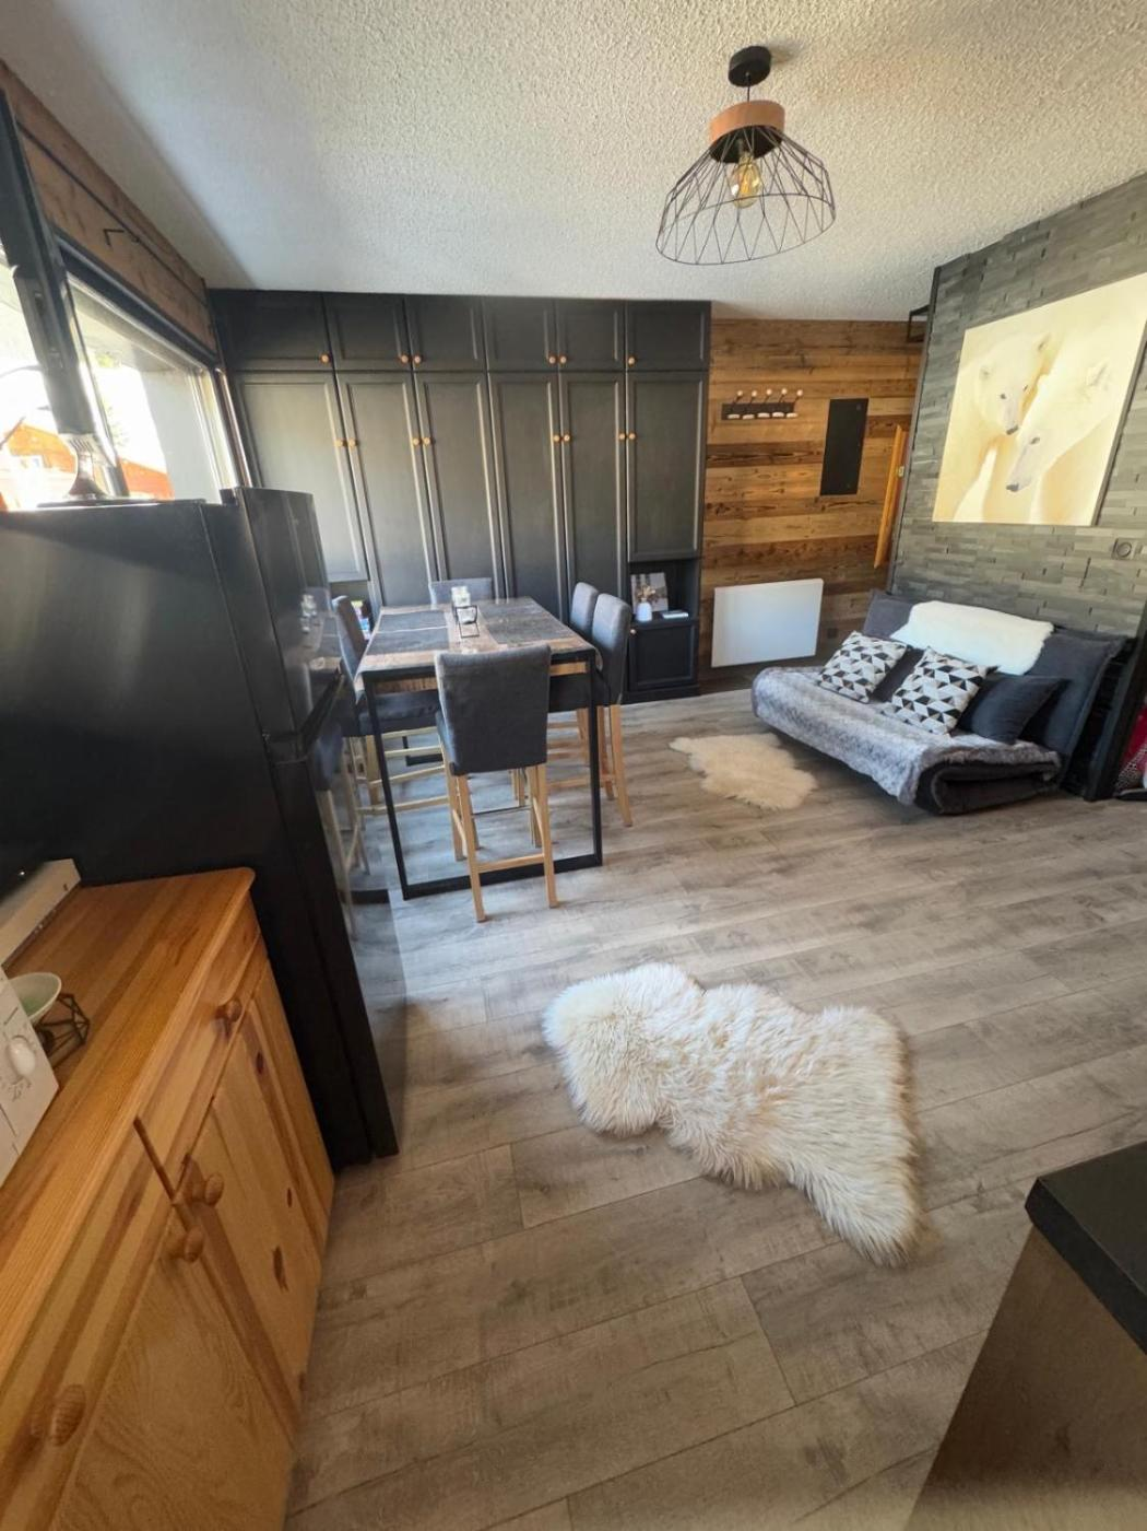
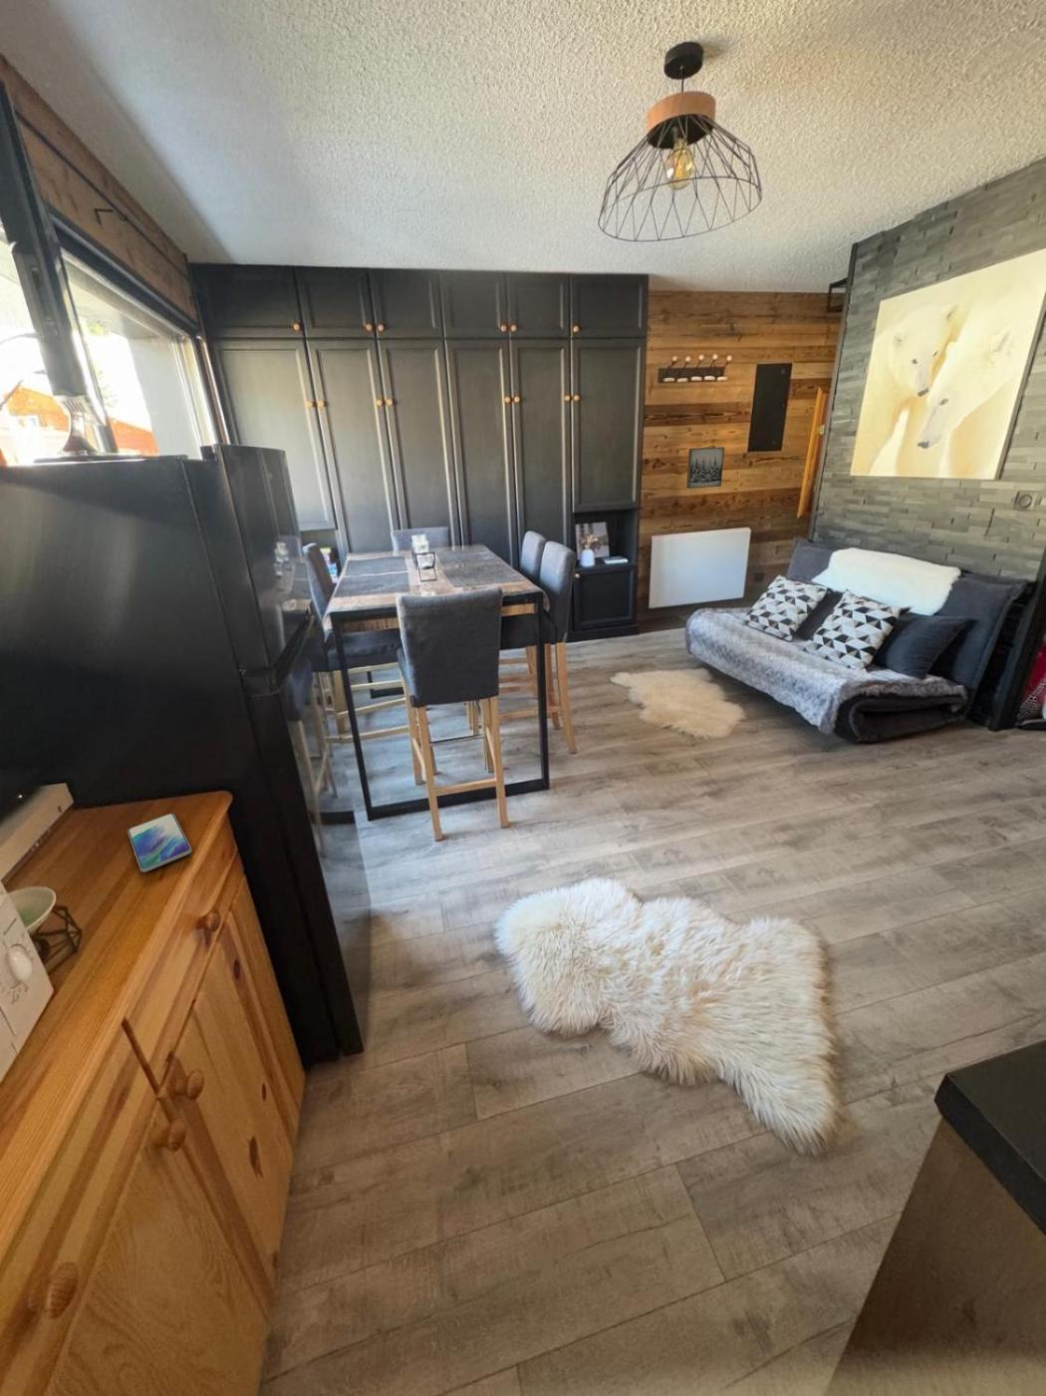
+ smartphone [126,812,193,874]
+ wall art [686,445,725,489]
